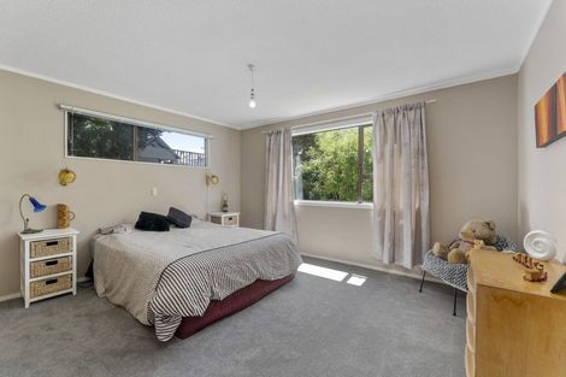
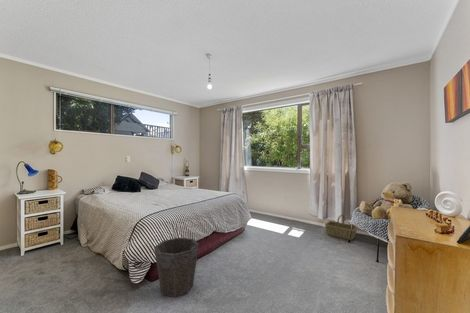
+ waste bin [153,237,200,298]
+ basket [324,214,358,241]
